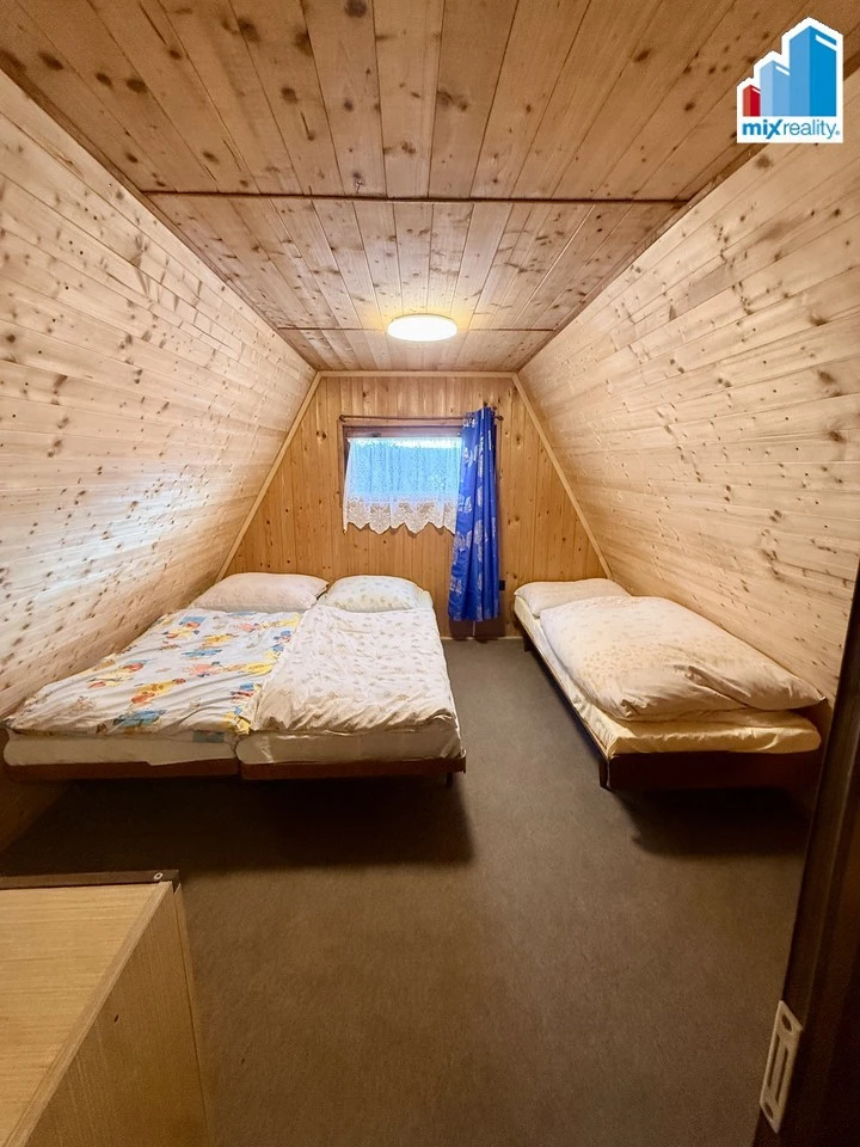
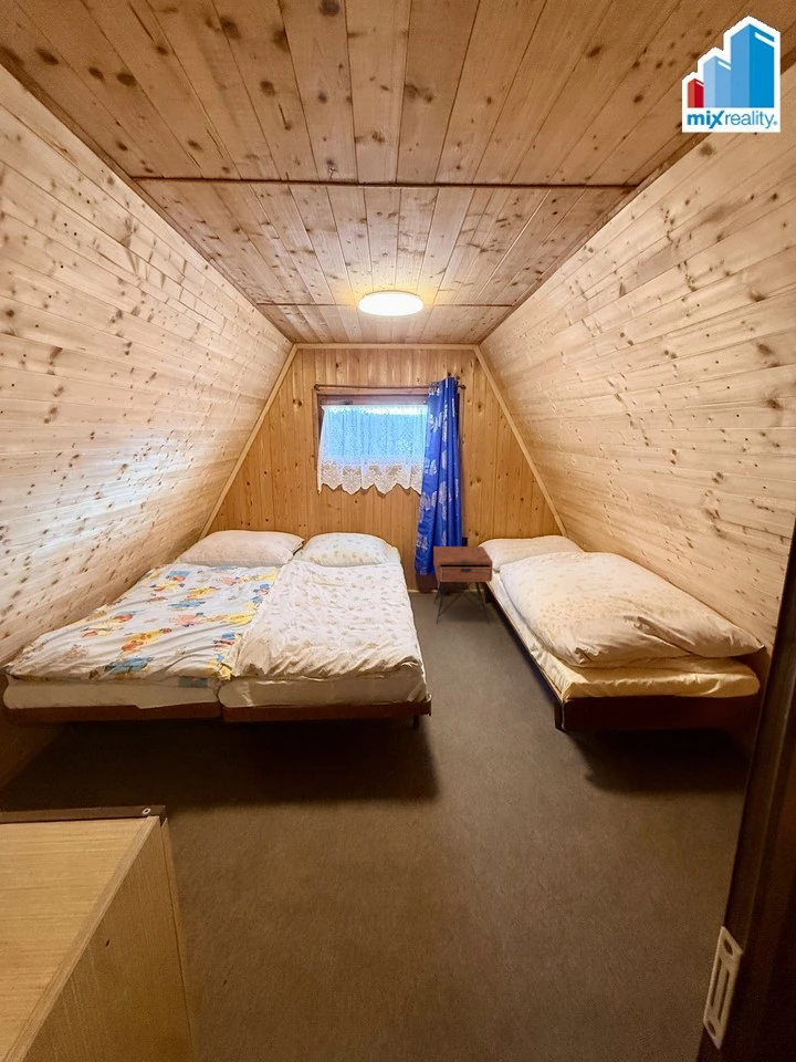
+ nightstand [432,545,494,624]
